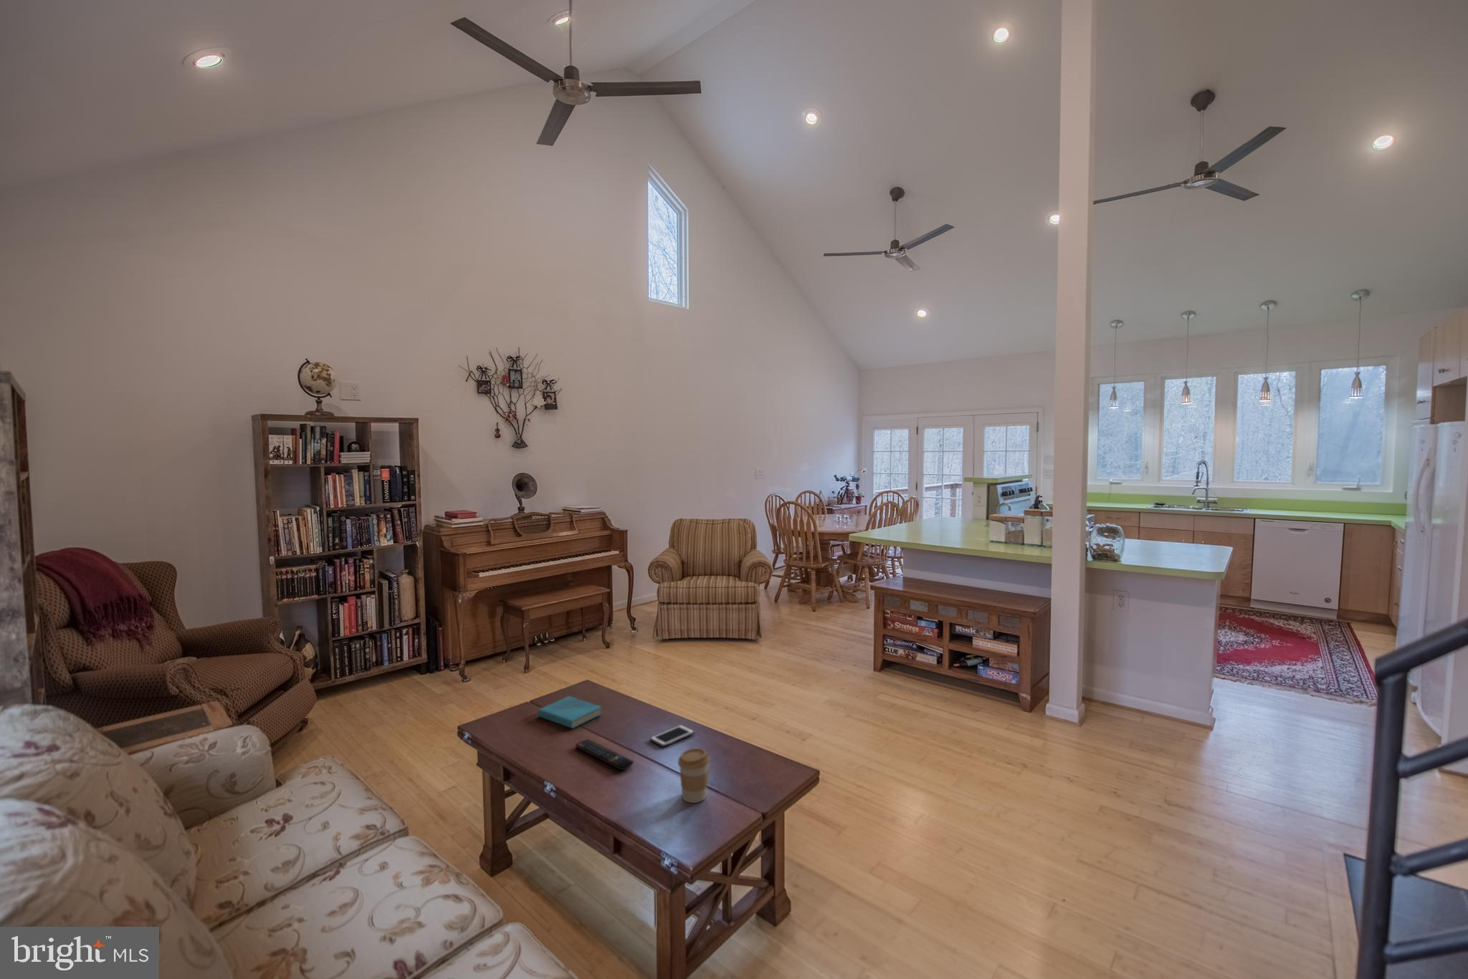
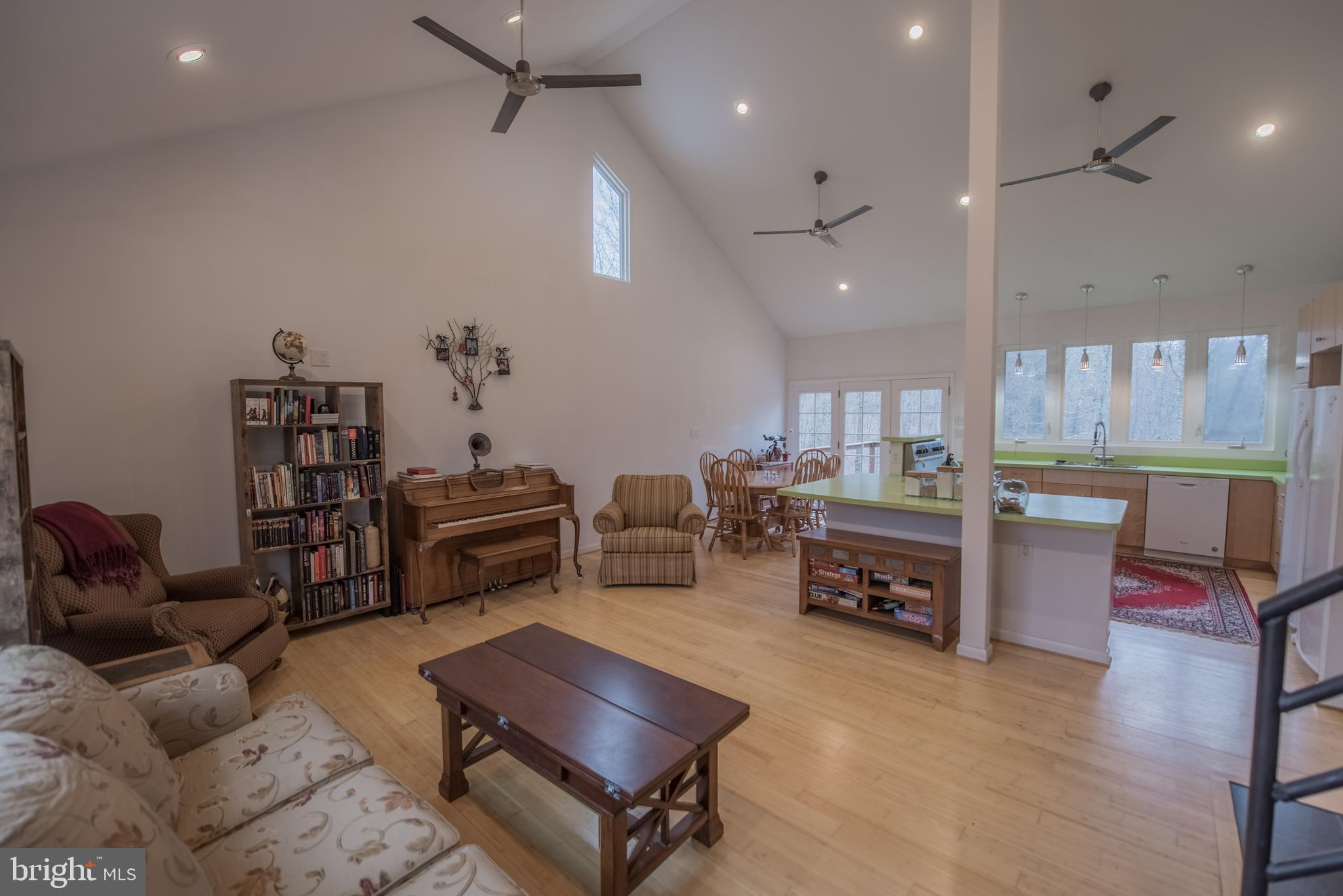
- book [537,695,602,729]
- cell phone [649,724,695,747]
- coffee cup [678,747,710,803]
- remote control [575,739,634,770]
